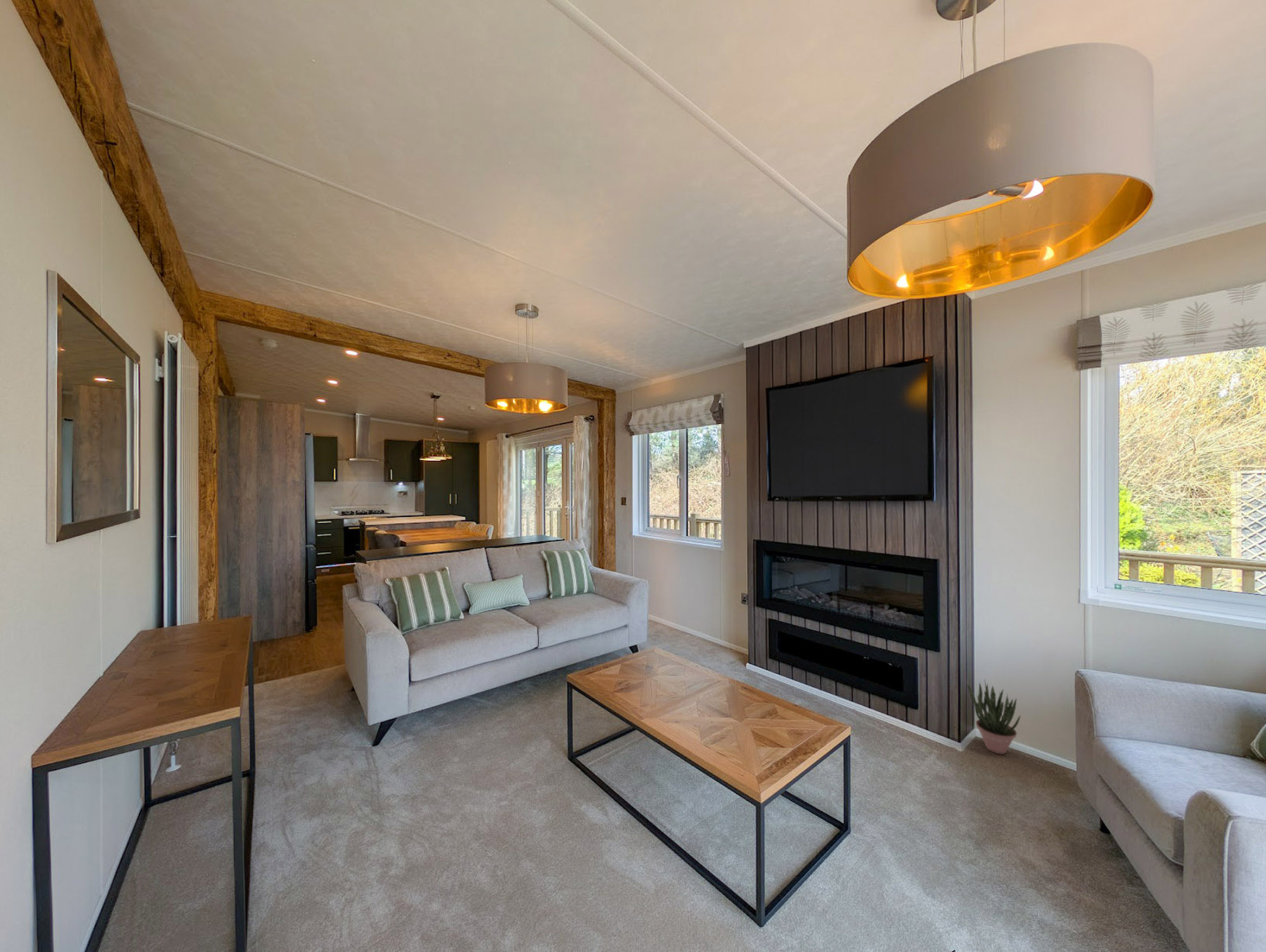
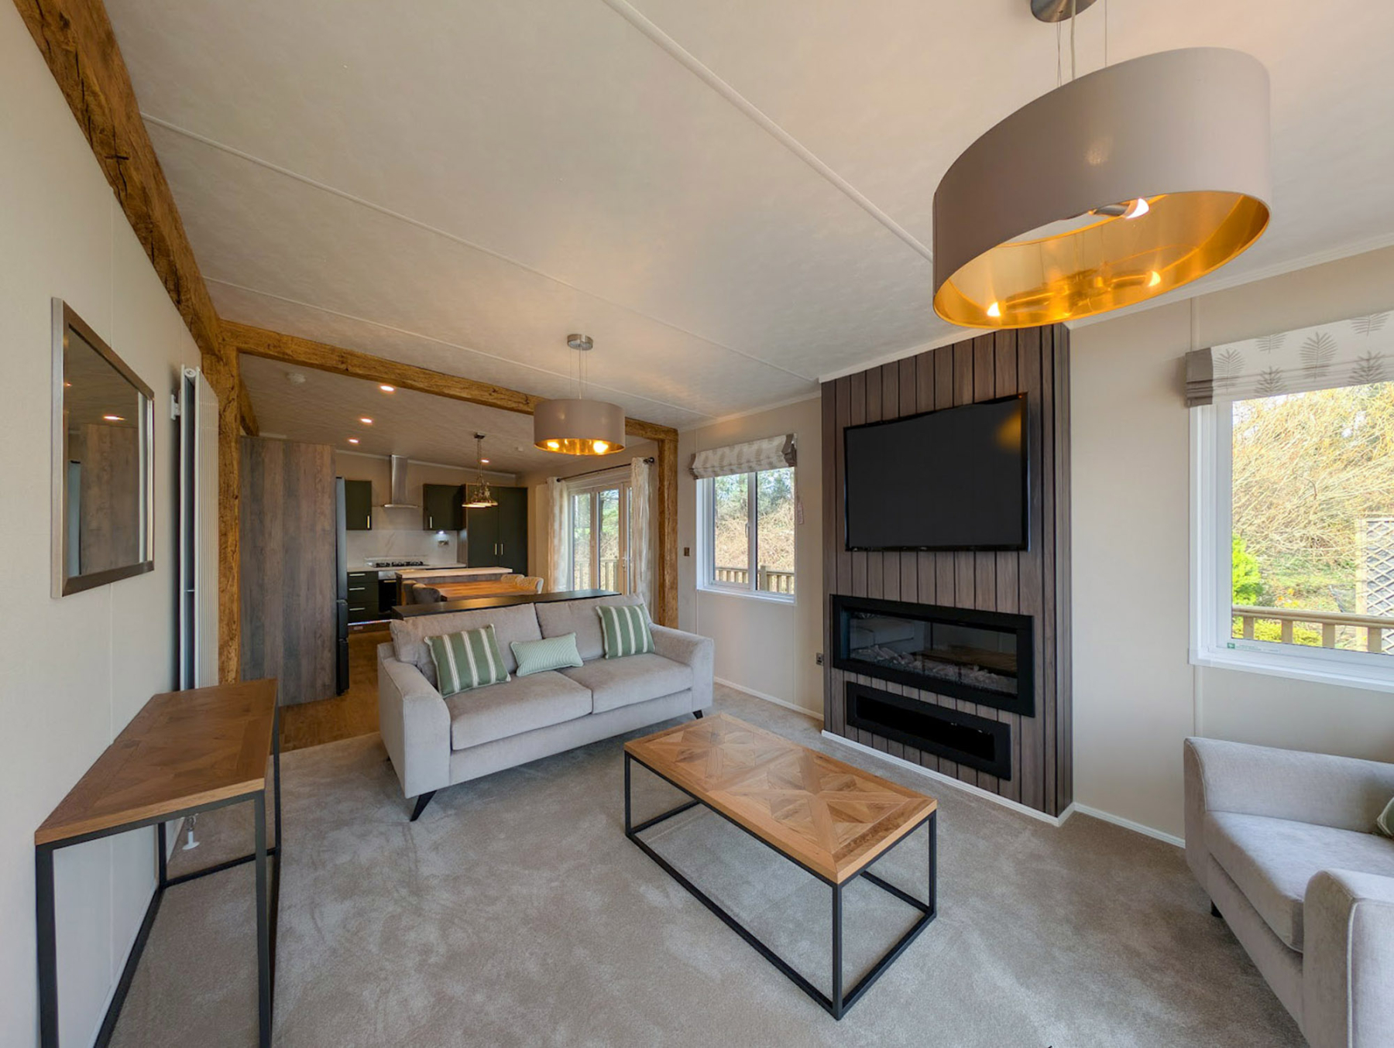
- potted plant [966,680,1021,755]
